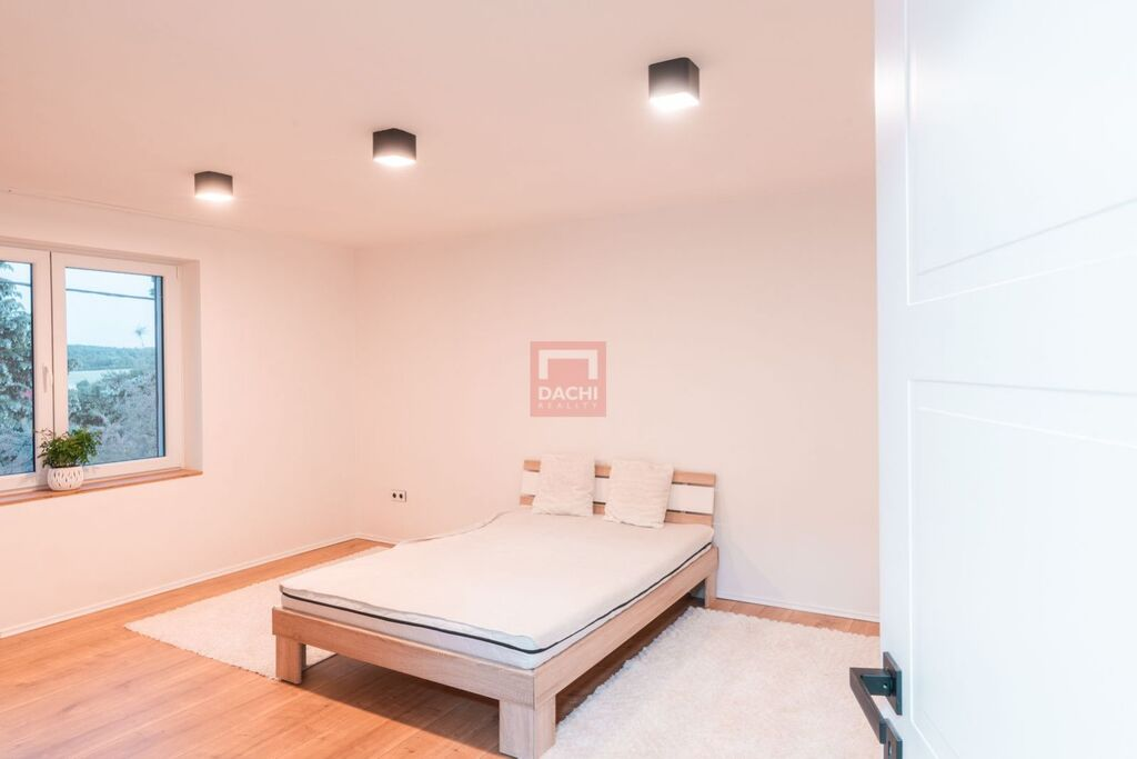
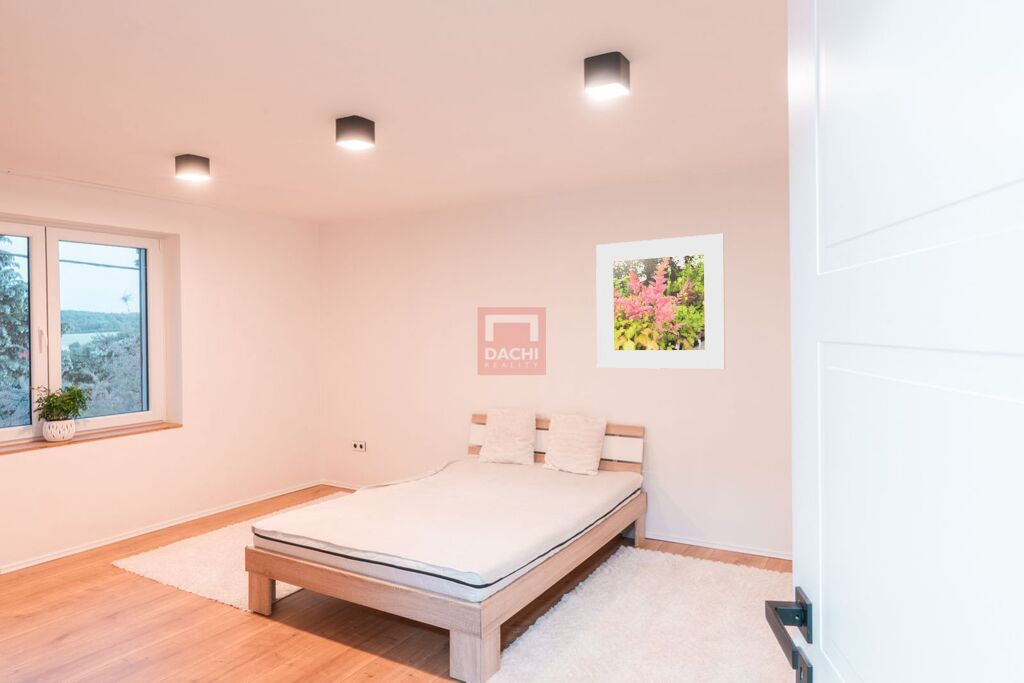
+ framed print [595,233,726,370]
